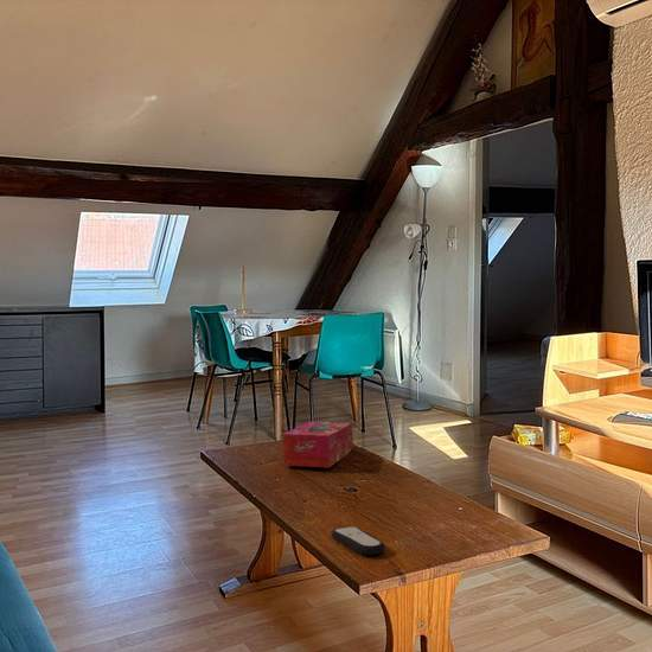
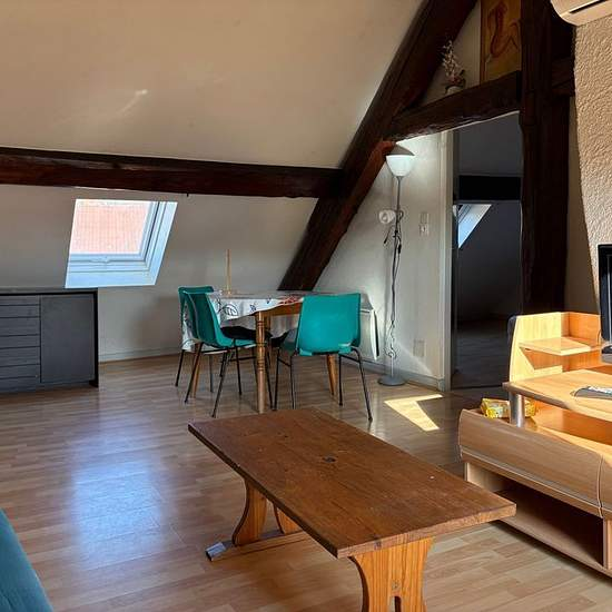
- tissue box [282,420,353,468]
- remote control [331,525,386,556]
